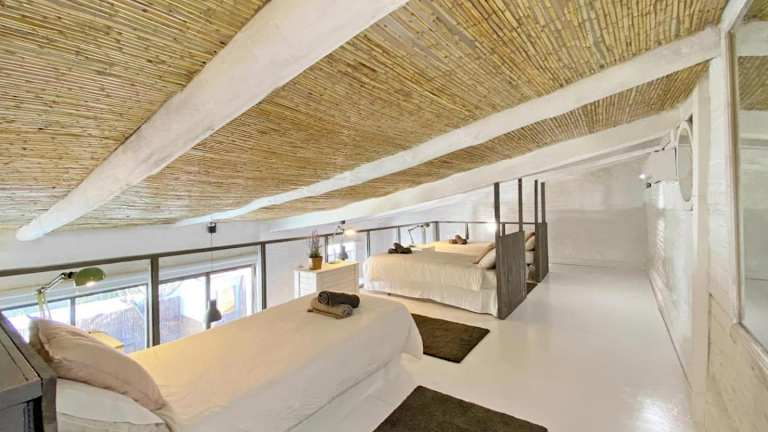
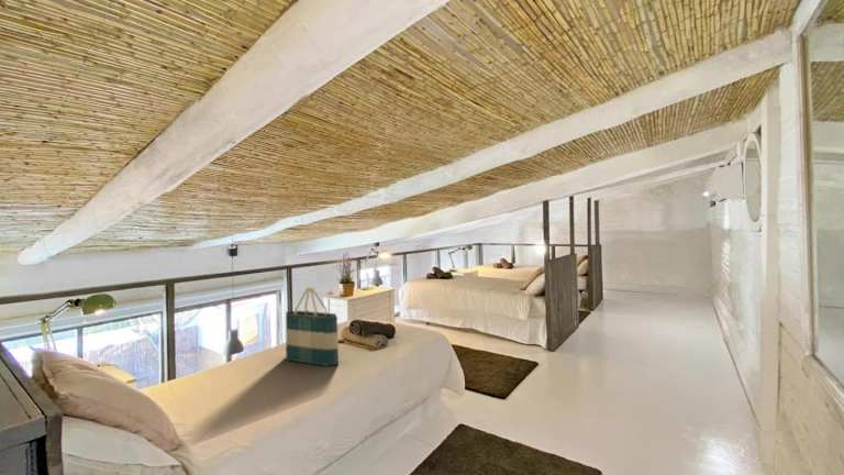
+ tote bag [285,287,340,367]
